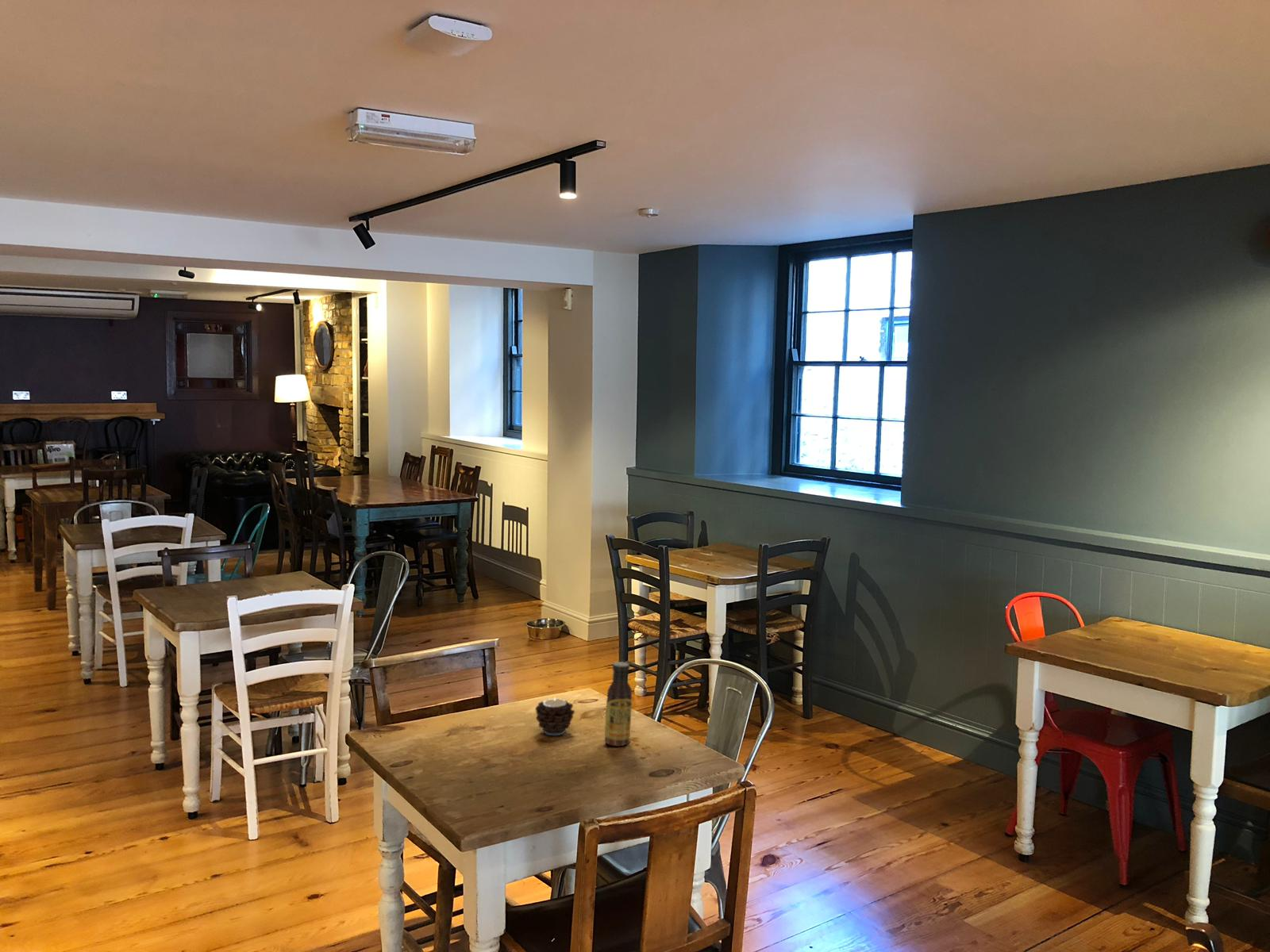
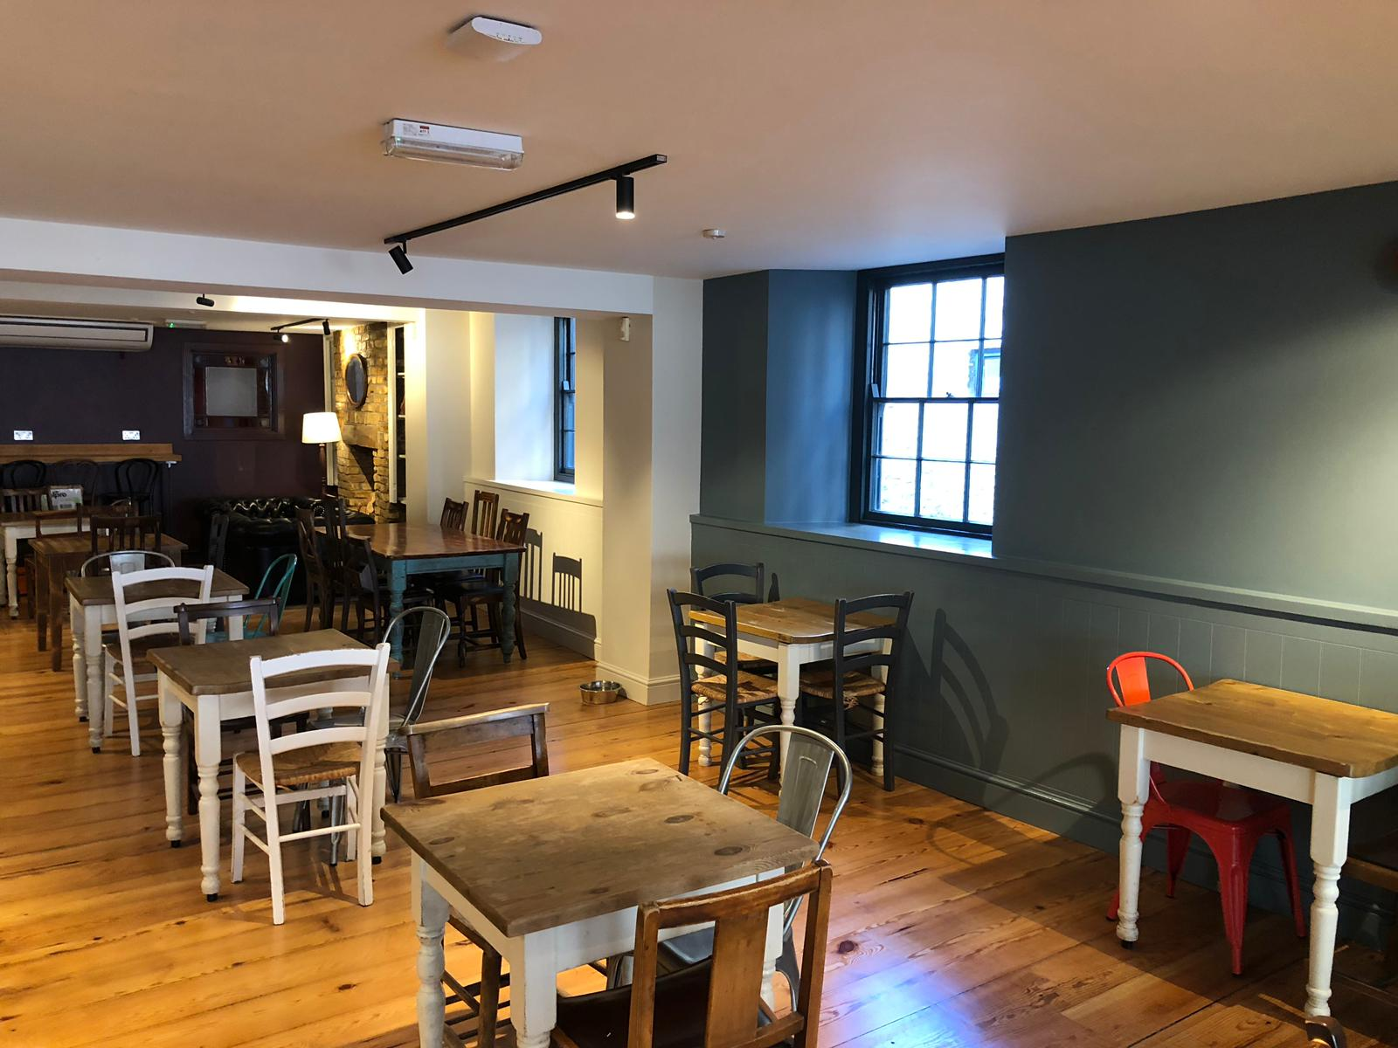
- sauce bottle [604,661,633,747]
- candle [534,696,575,736]
